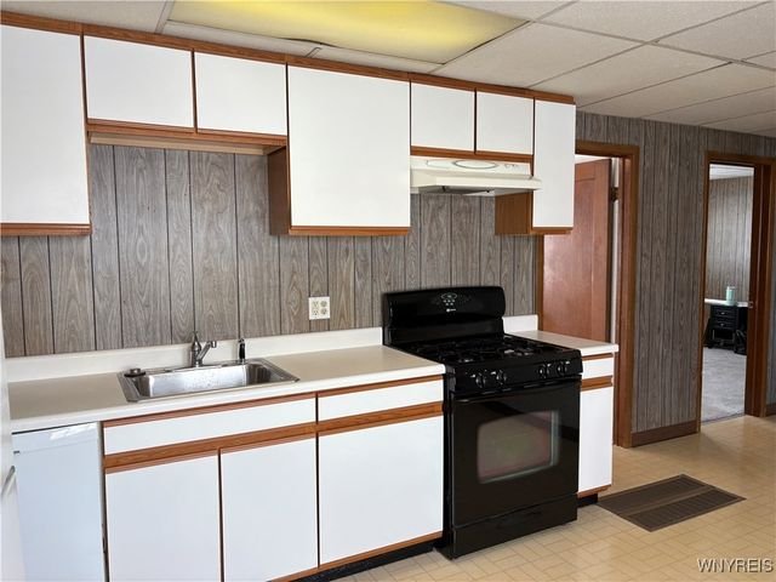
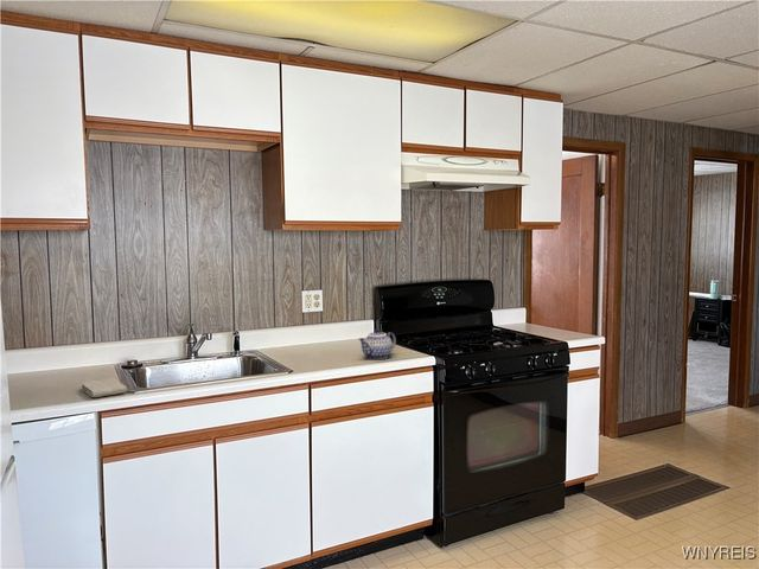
+ washcloth [81,377,129,398]
+ teapot [357,327,397,360]
